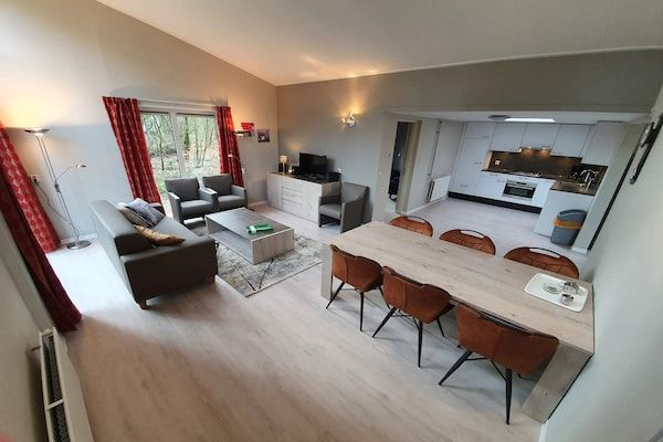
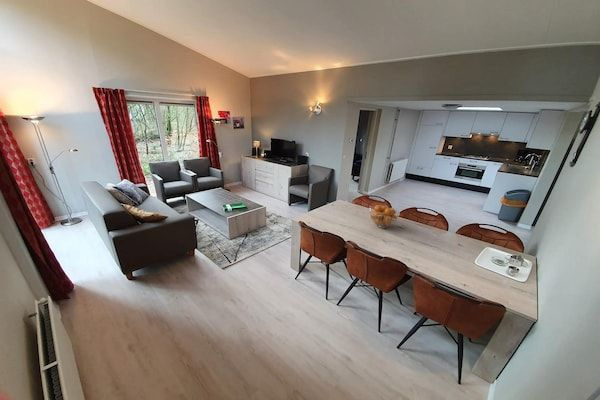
+ fruit basket [369,204,401,229]
